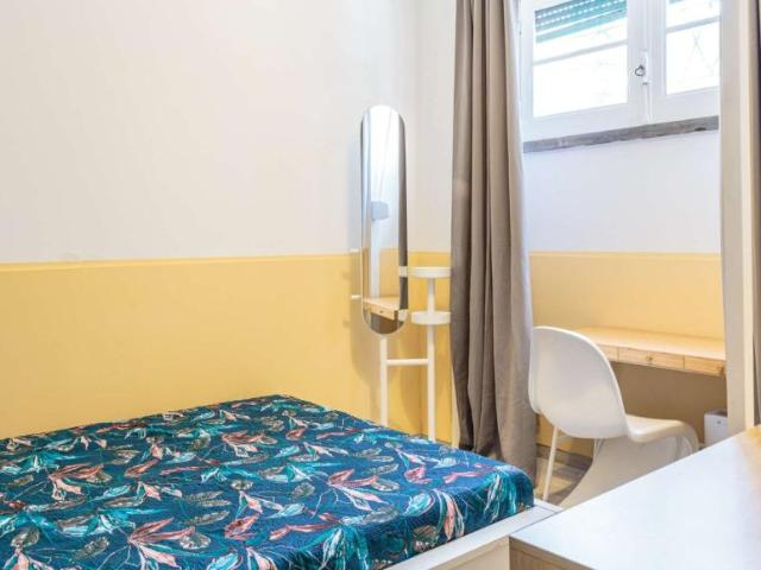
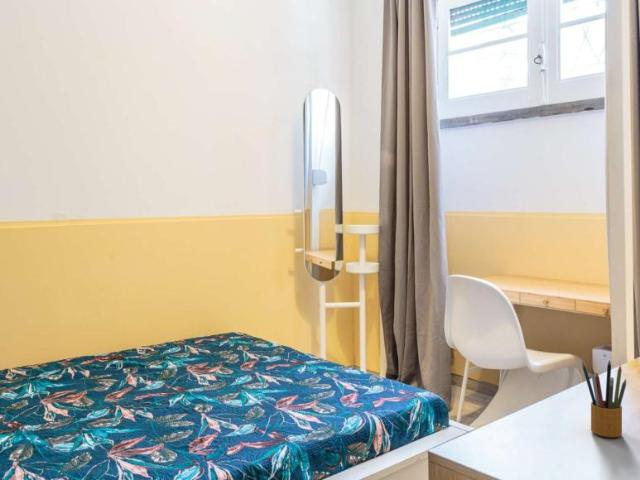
+ pencil box [581,359,627,438]
